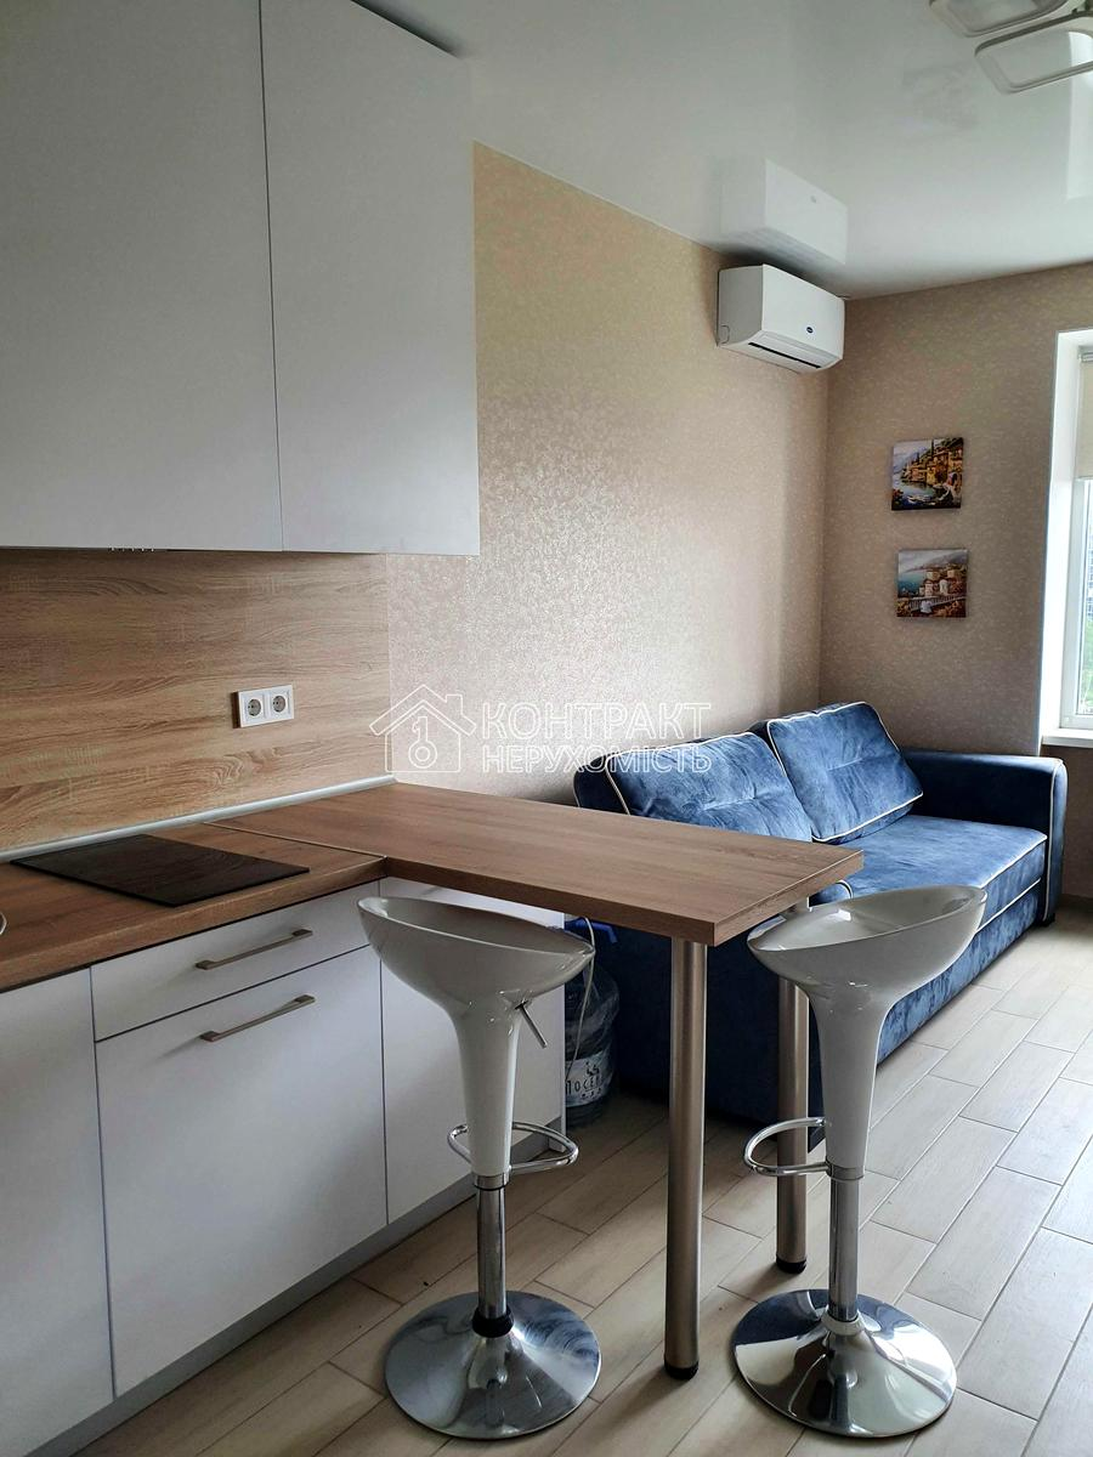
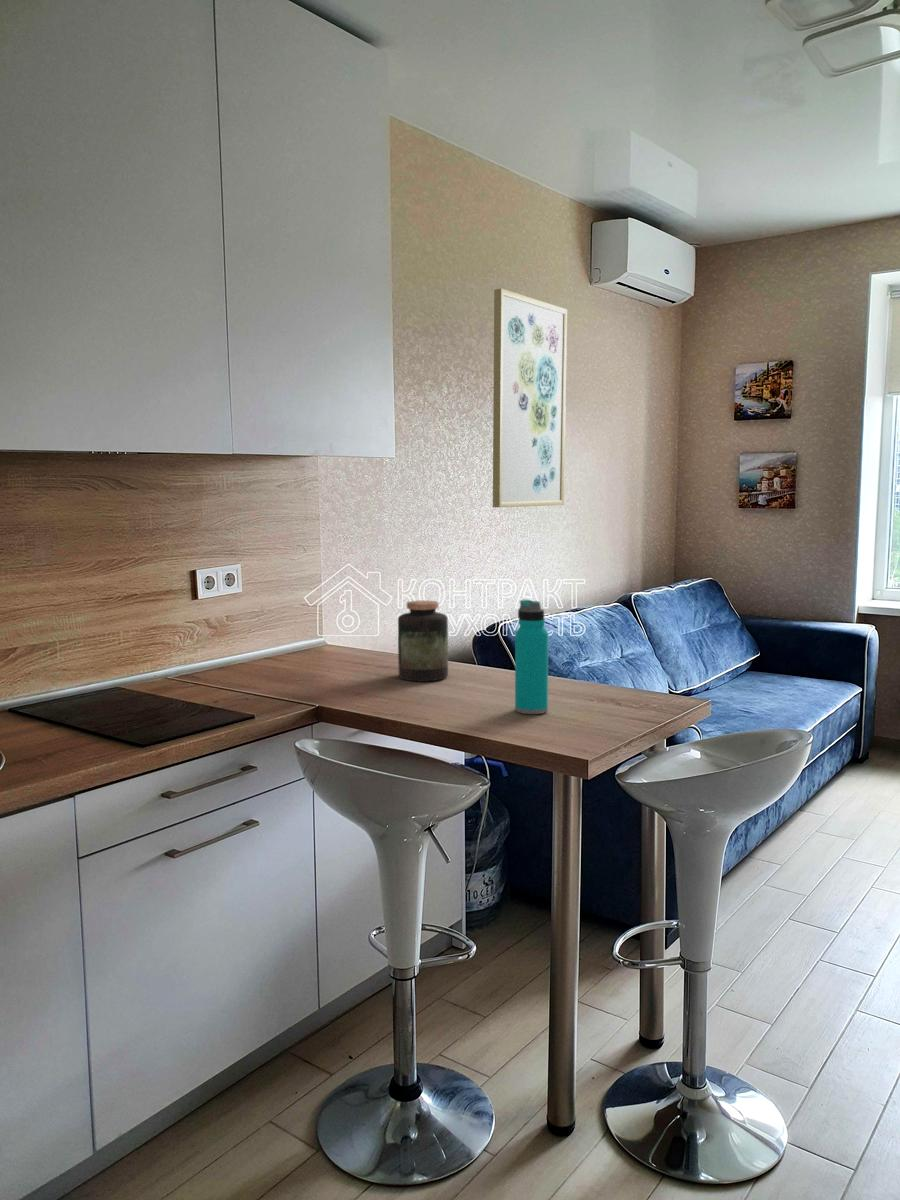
+ water bottle [514,599,549,715]
+ wall art [492,288,568,508]
+ jar [397,599,449,682]
